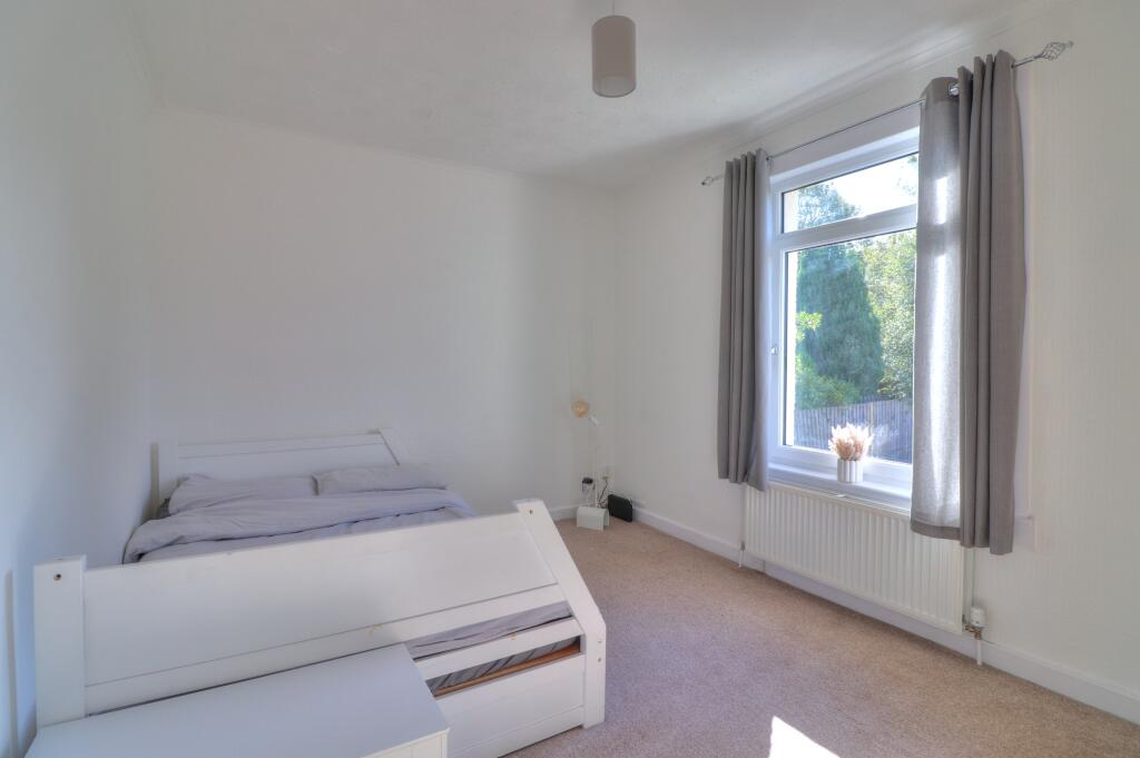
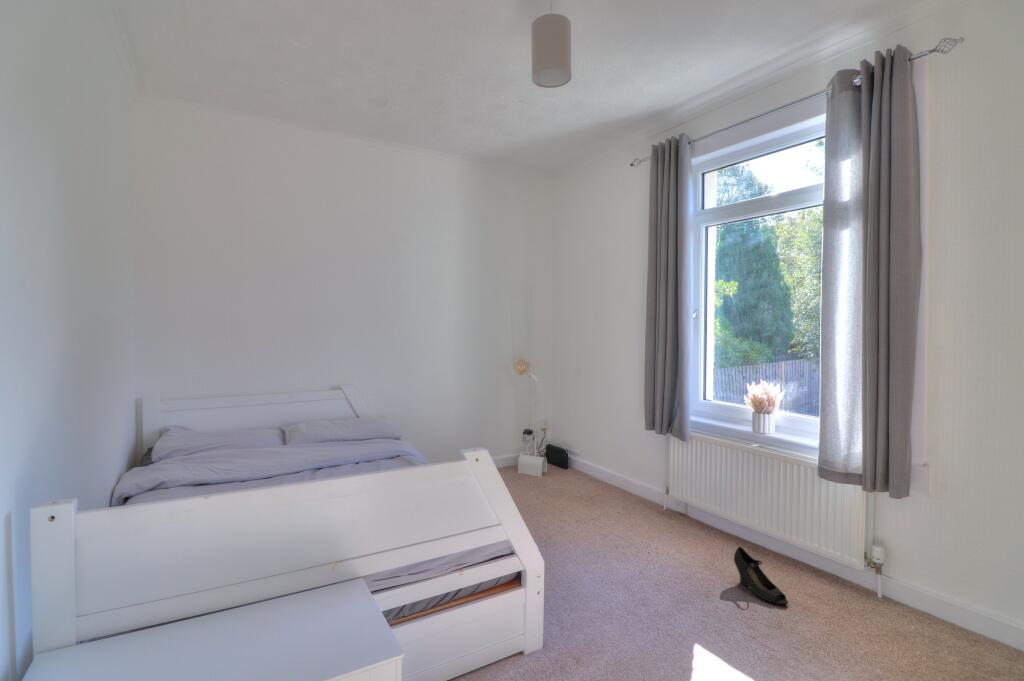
+ shoe [733,546,790,605]
